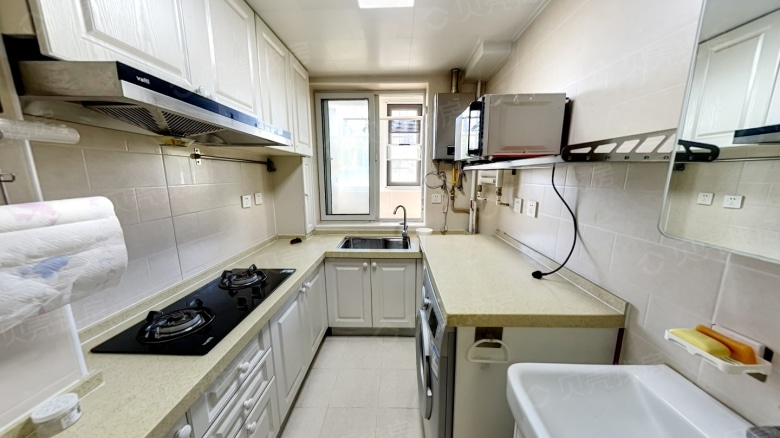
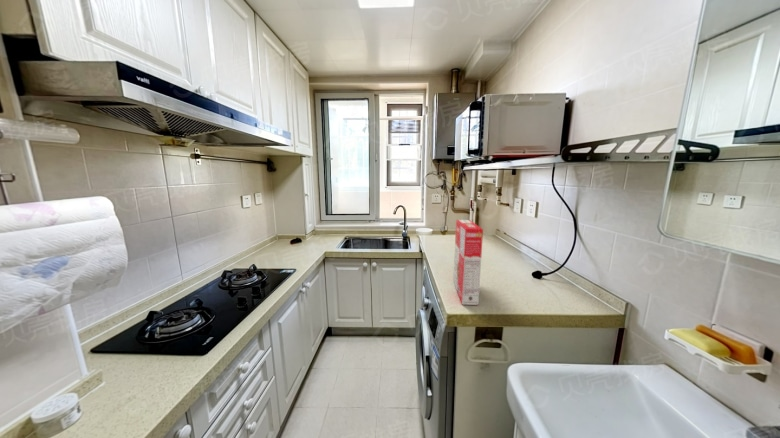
+ cereal box [452,219,484,306]
